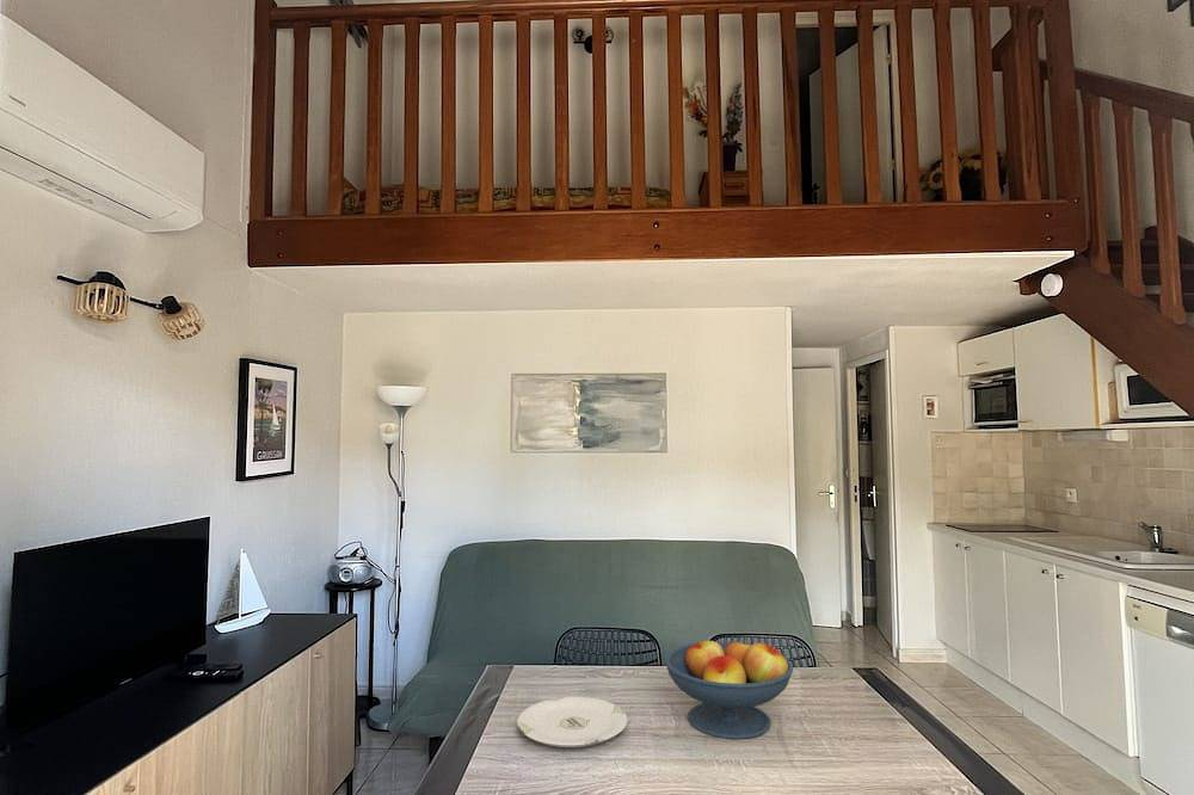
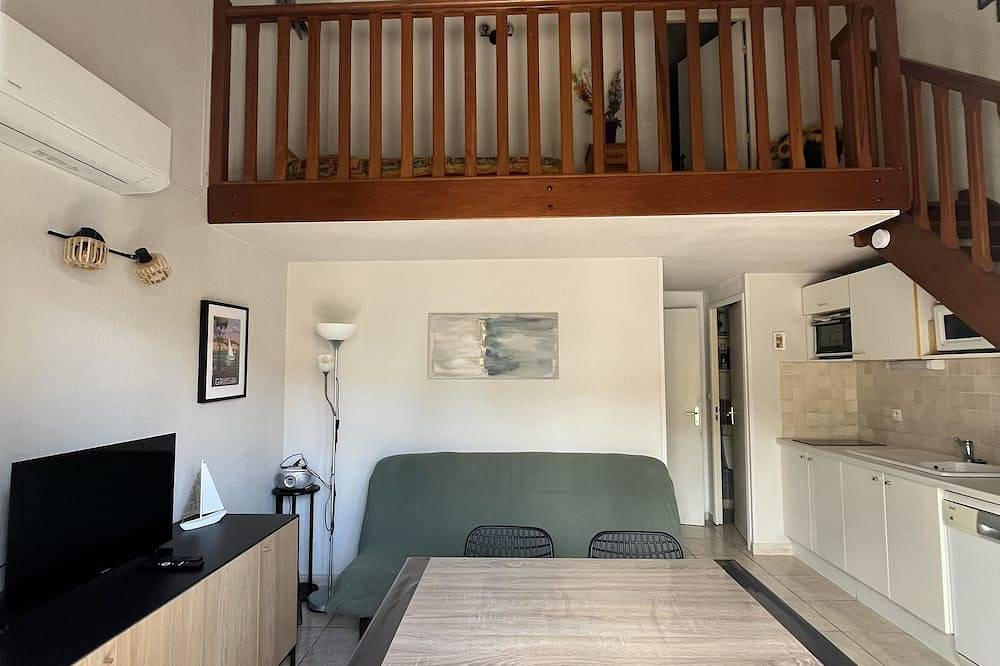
- fruit bowl [664,637,795,740]
- plate [516,696,629,748]
